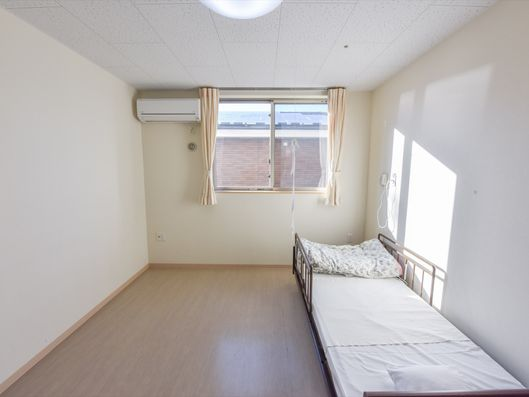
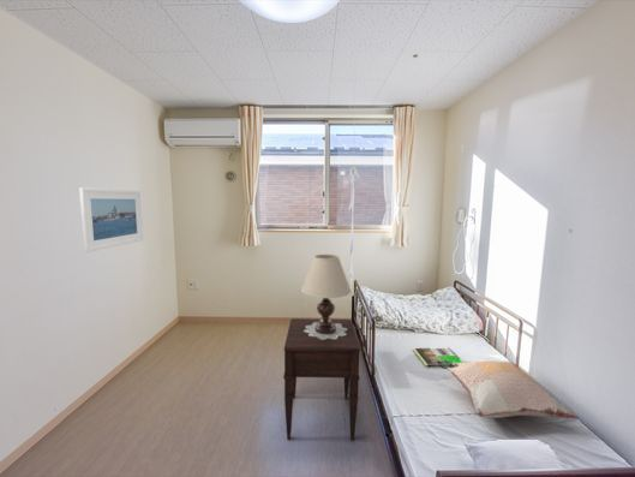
+ table lamp [300,254,352,340]
+ nightstand [282,317,361,441]
+ magazine [412,346,466,368]
+ decorative pillow [437,359,580,421]
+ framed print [78,186,144,254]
